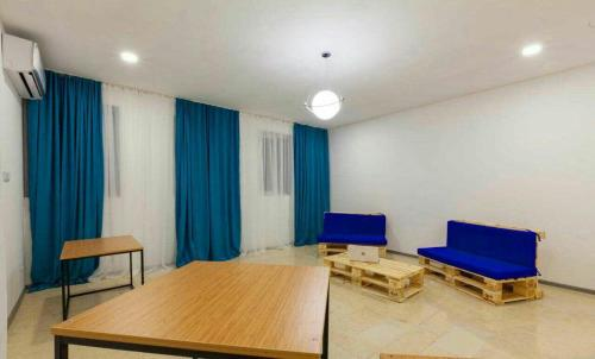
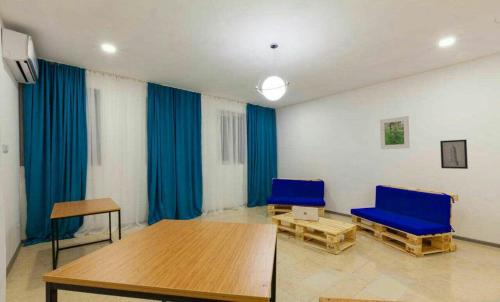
+ wall art [439,138,469,170]
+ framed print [379,115,411,150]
